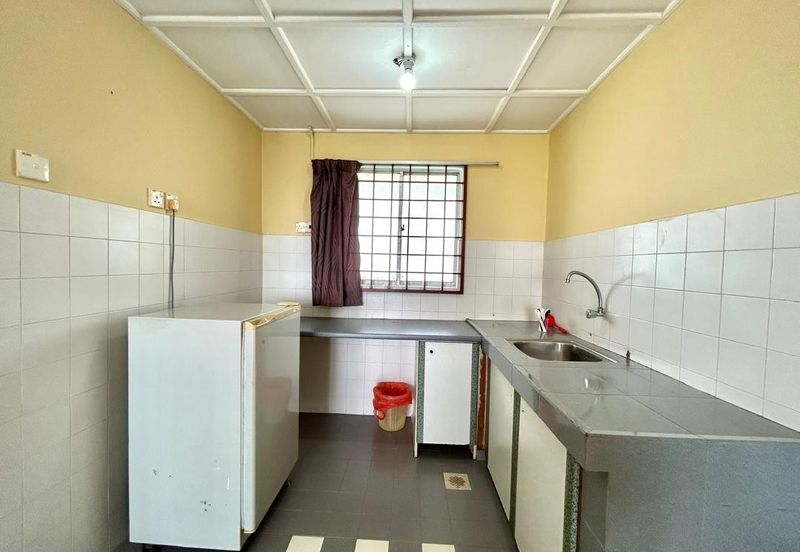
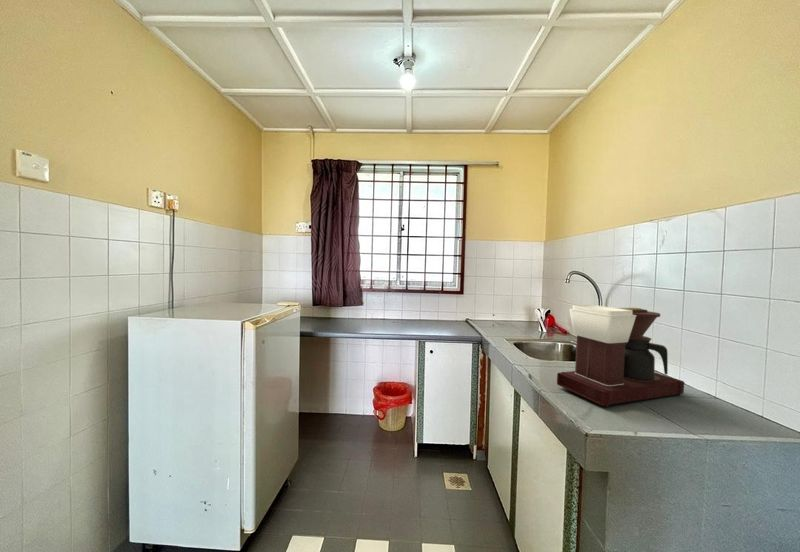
+ coffee maker [556,304,685,408]
